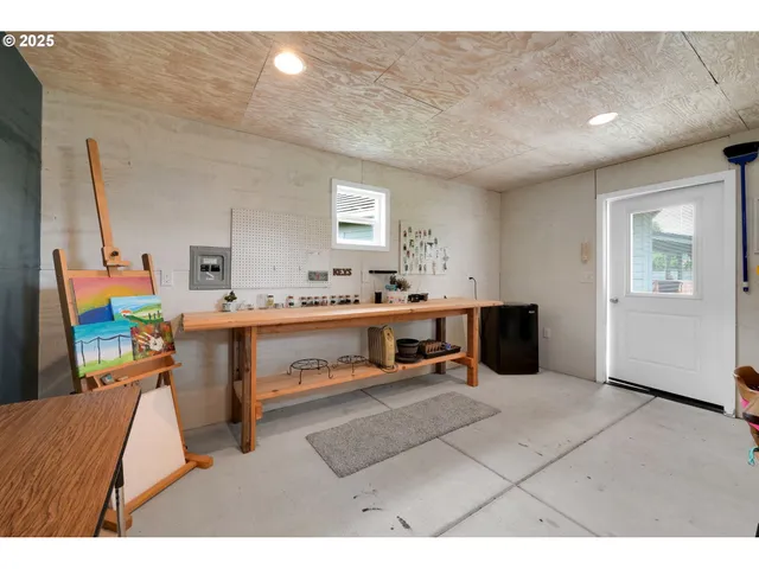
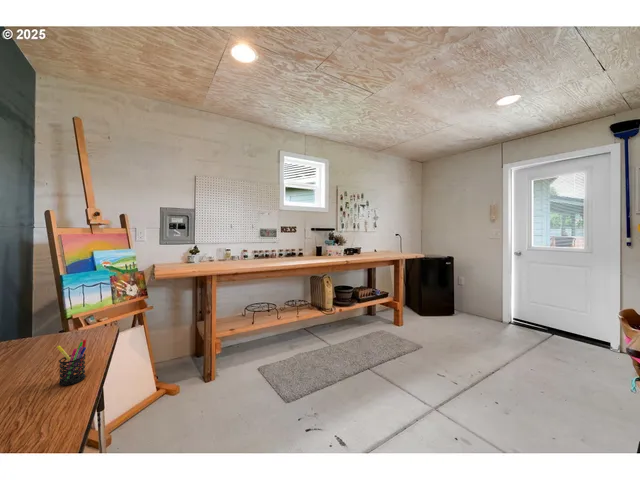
+ pen holder [56,339,87,386]
